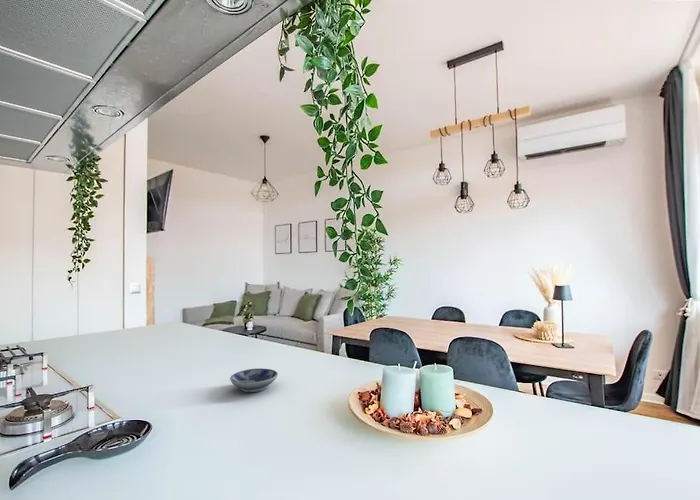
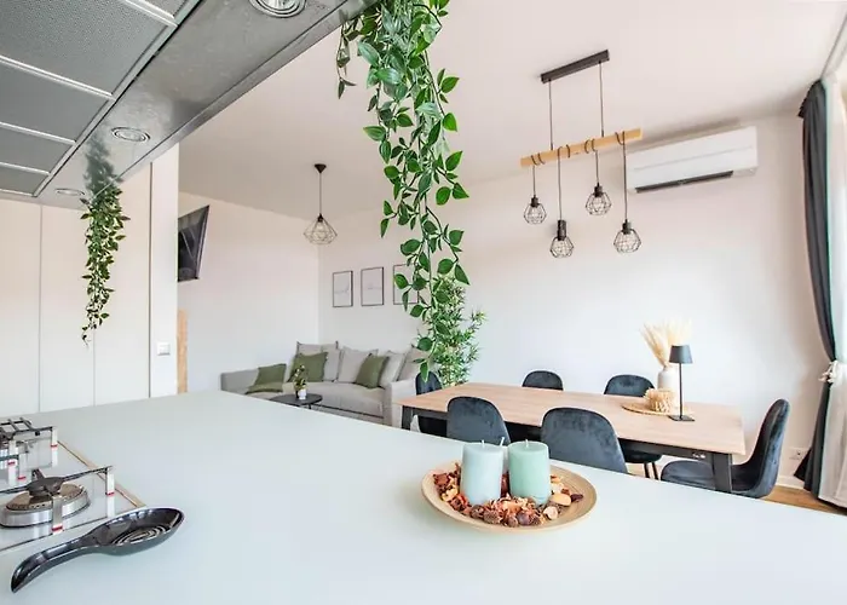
- bowl [229,367,279,393]
